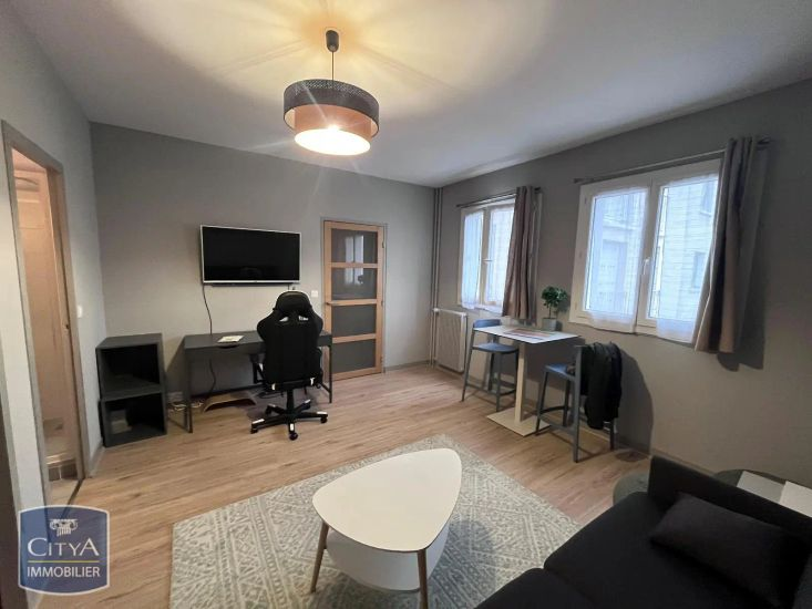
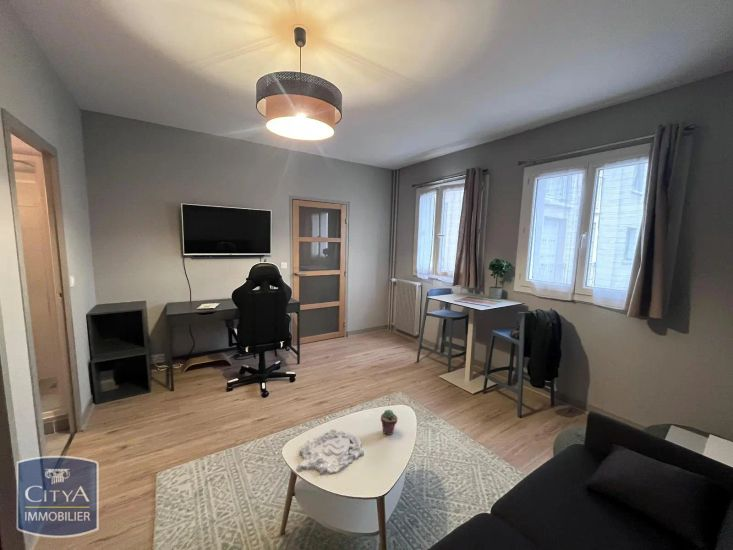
+ decorative tray [295,428,365,476]
+ potted succulent [380,409,399,436]
